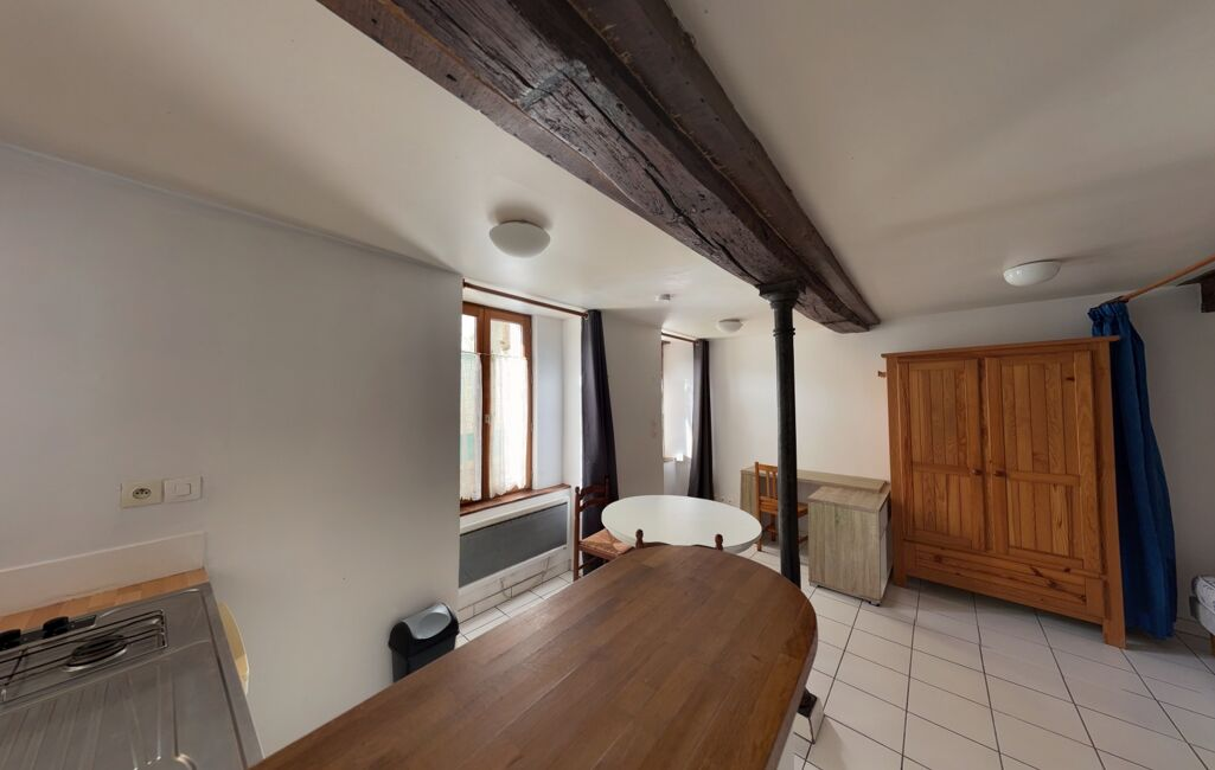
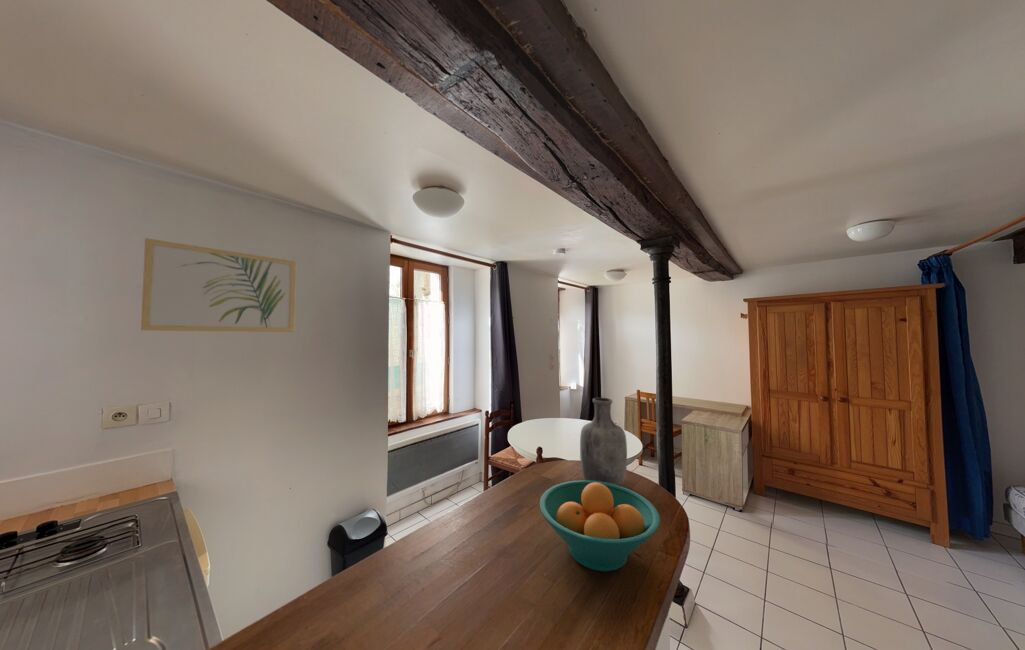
+ vase [579,397,628,486]
+ wall art [140,237,297,333]
+ fruit bowl [538,479,661,572]
